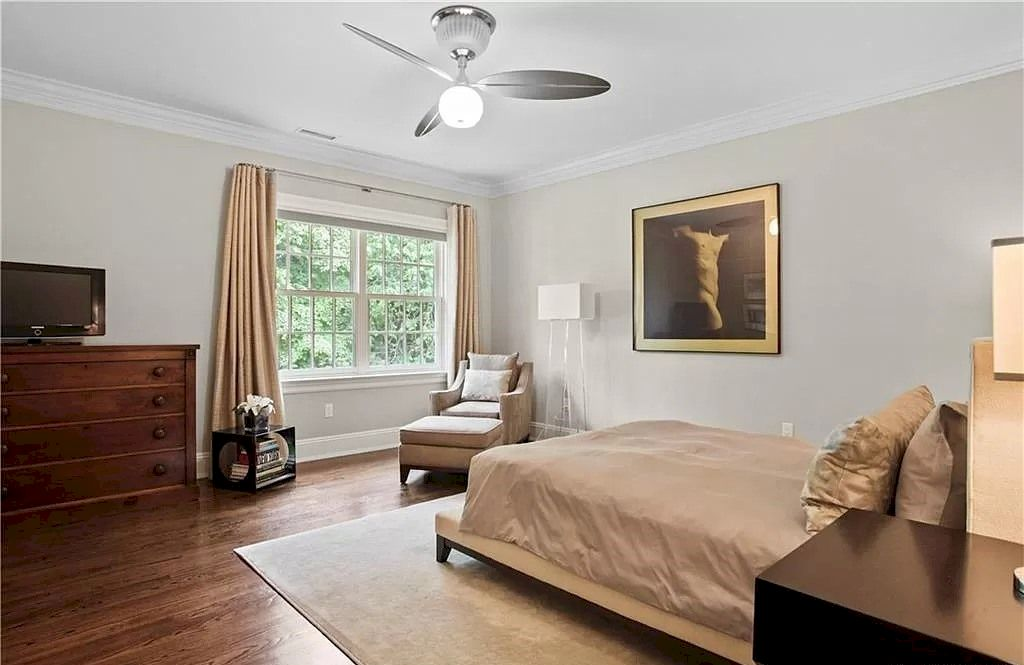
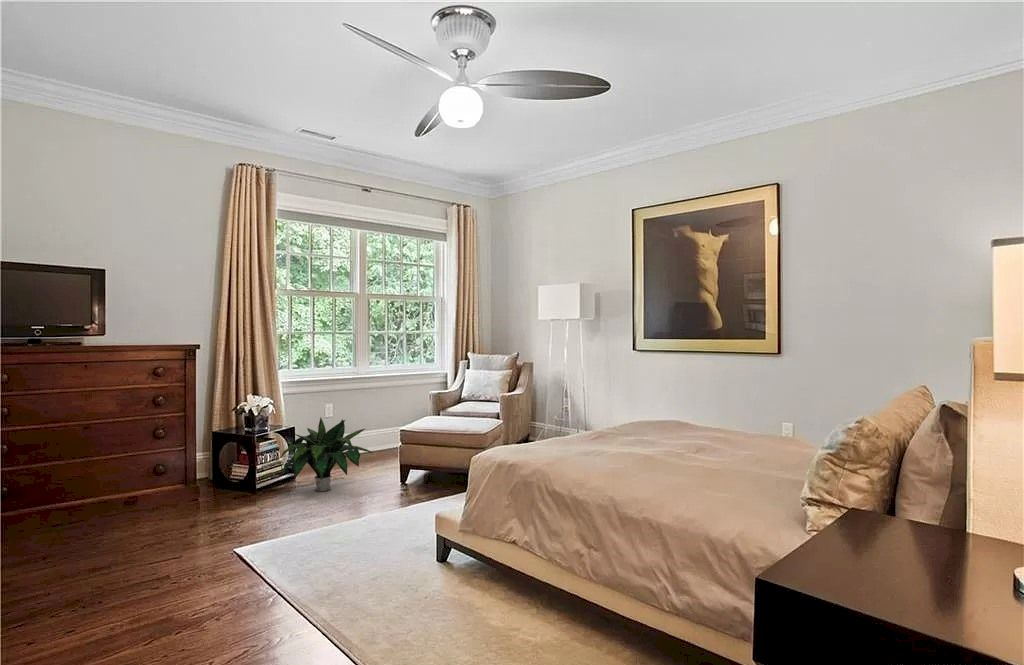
+ potted plant [276,416,374,492]
